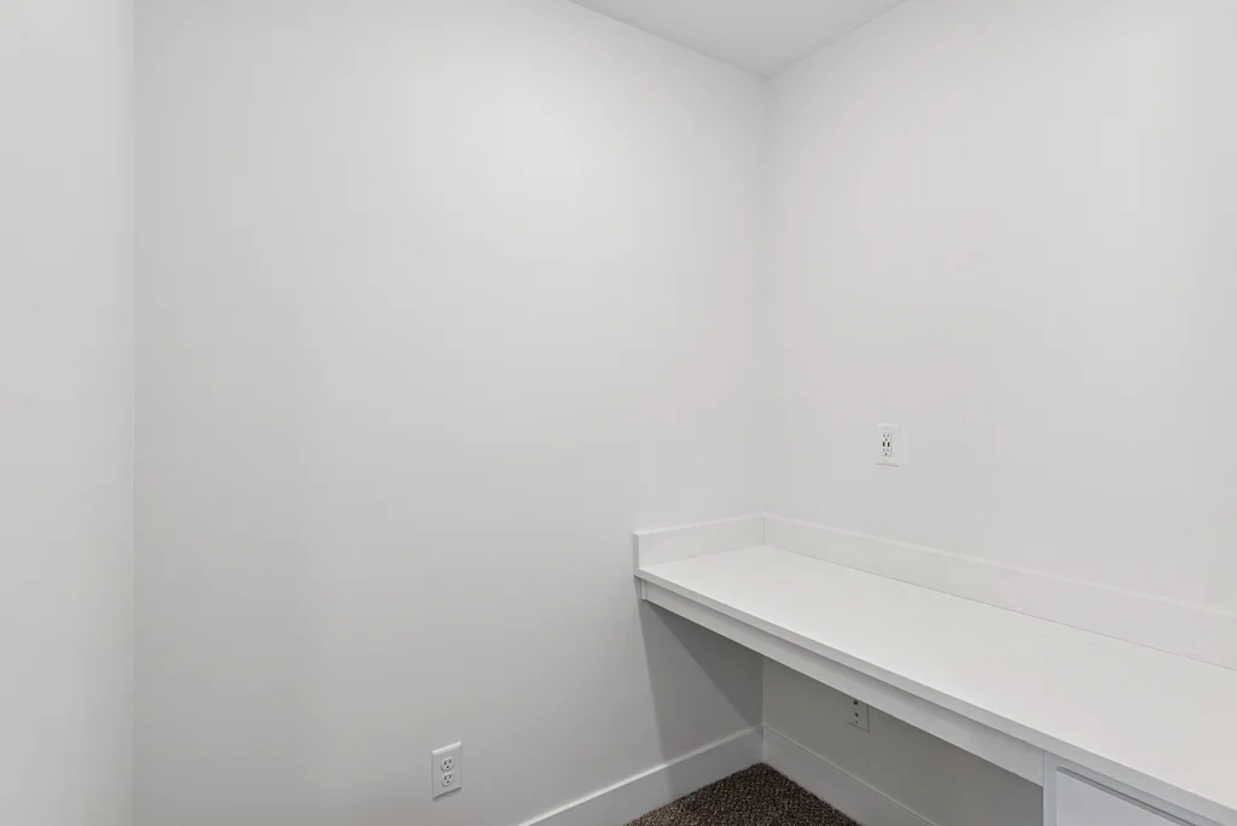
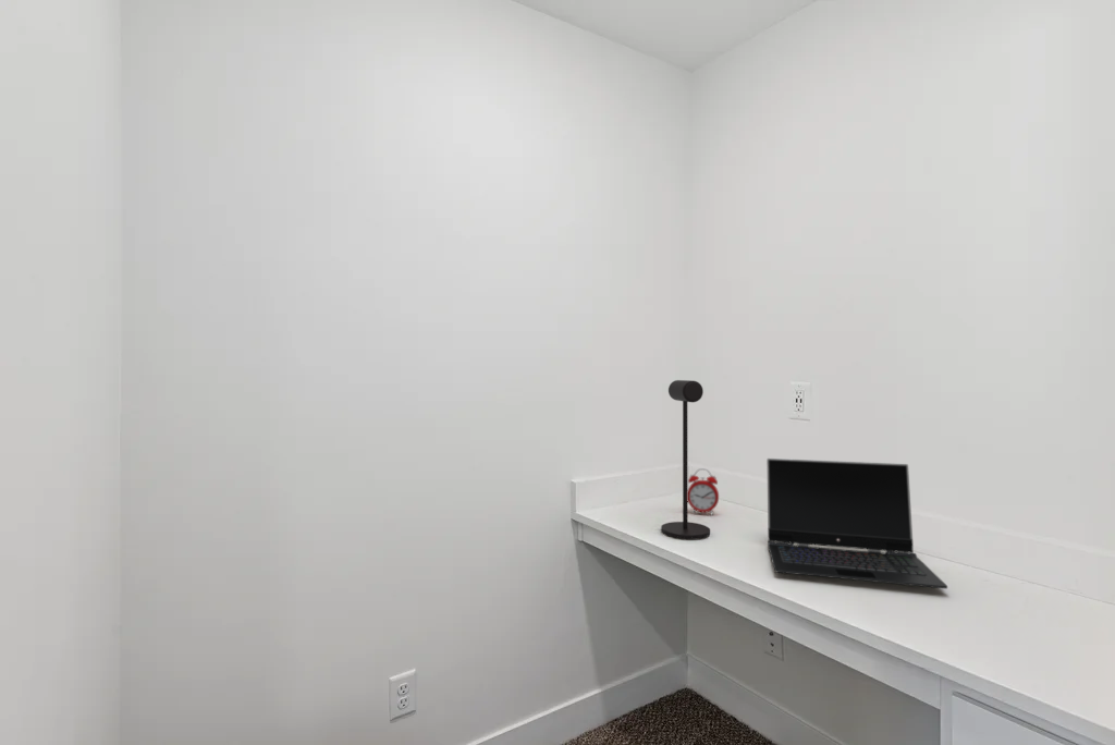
+ laptop computer [765,457,948,590]
+ desk lamp [660,379,711,540]
+ alarm clock [687,467,720,515]
